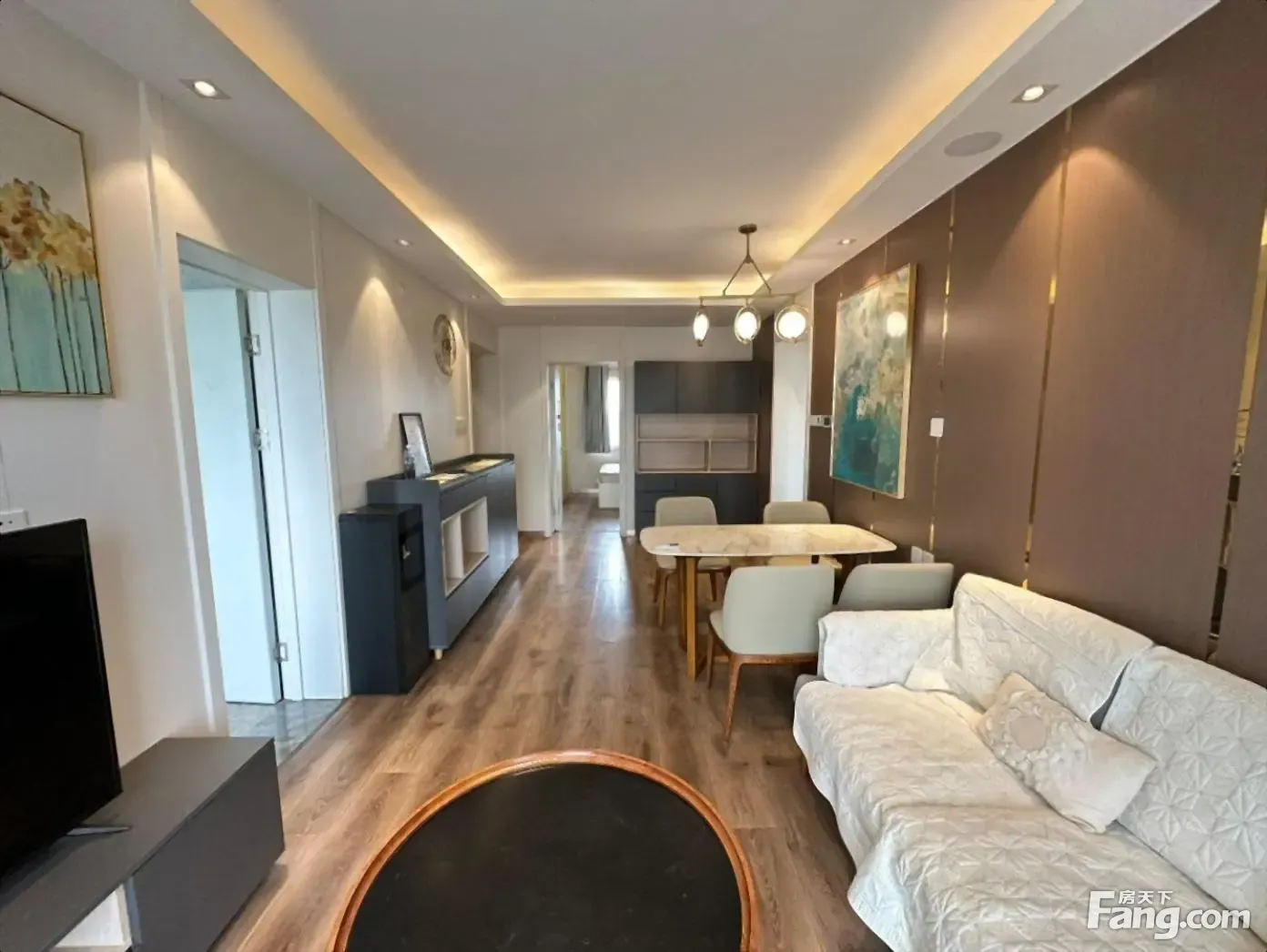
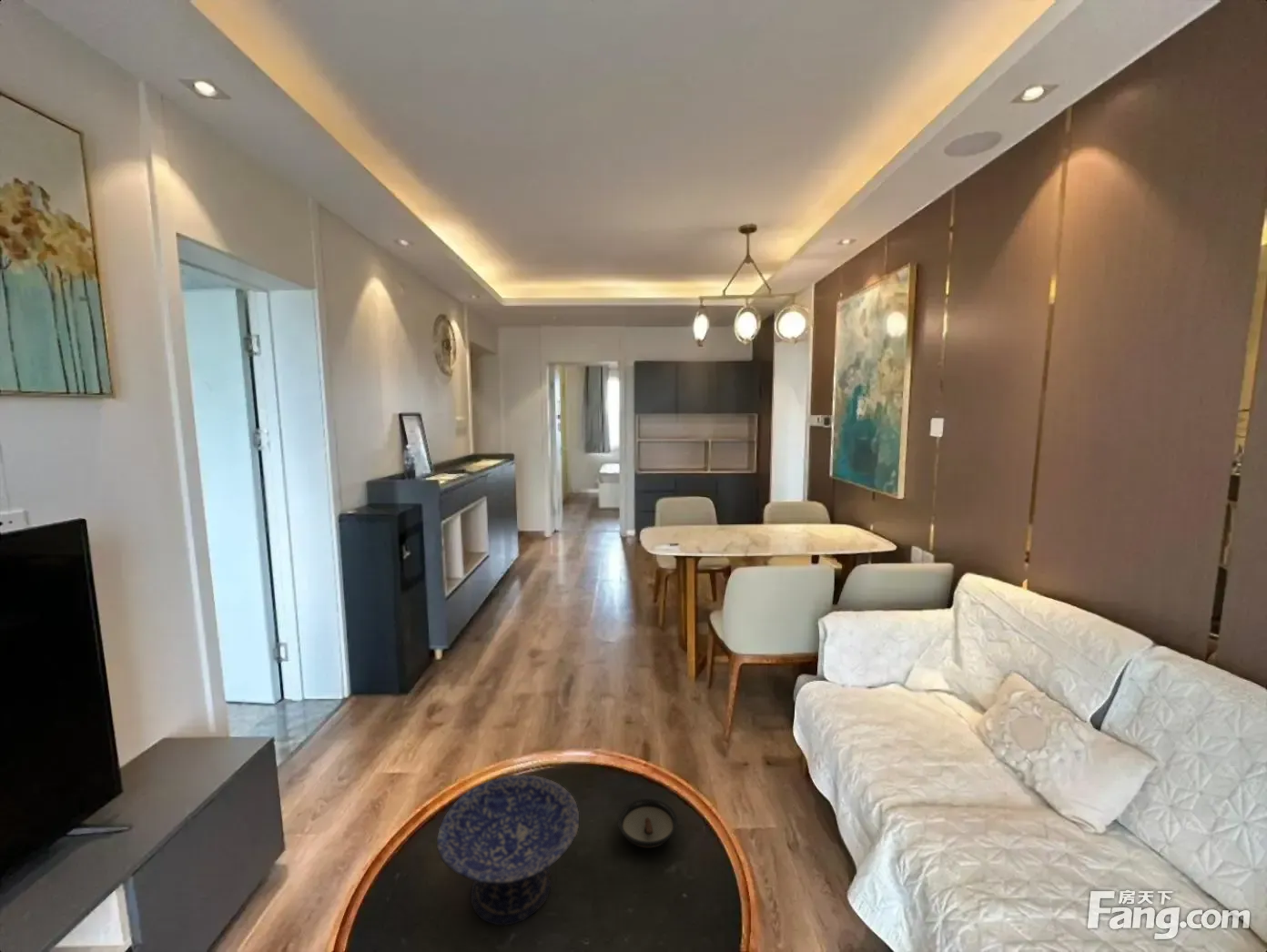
+ saucer [617,797,679,848]
+ decorative bowl [436,775,580,927]
